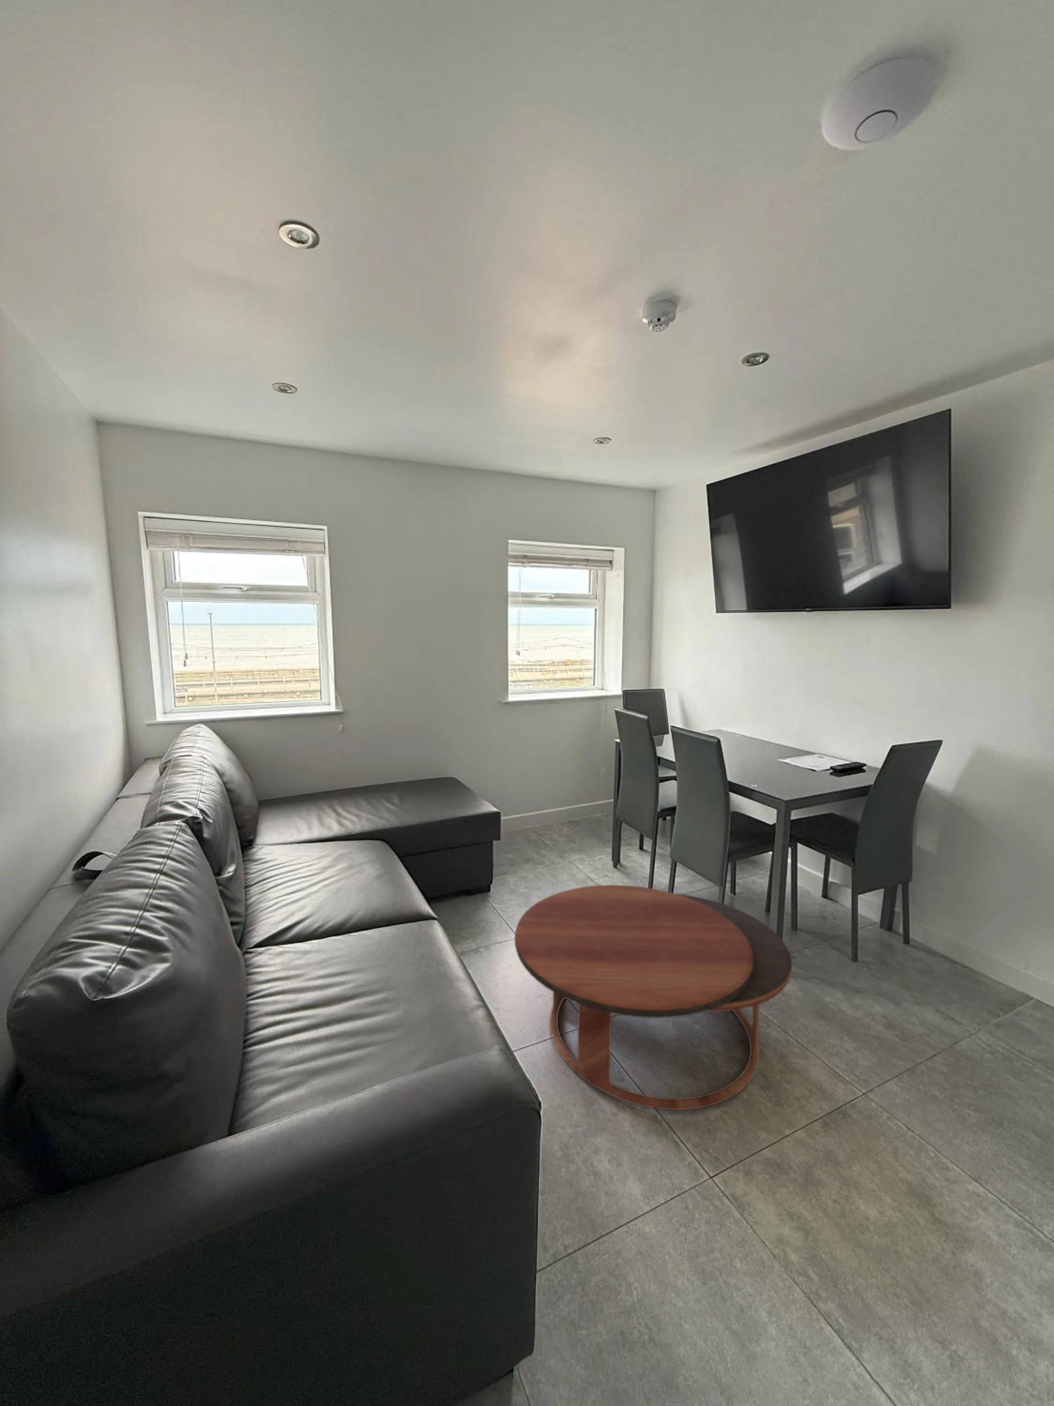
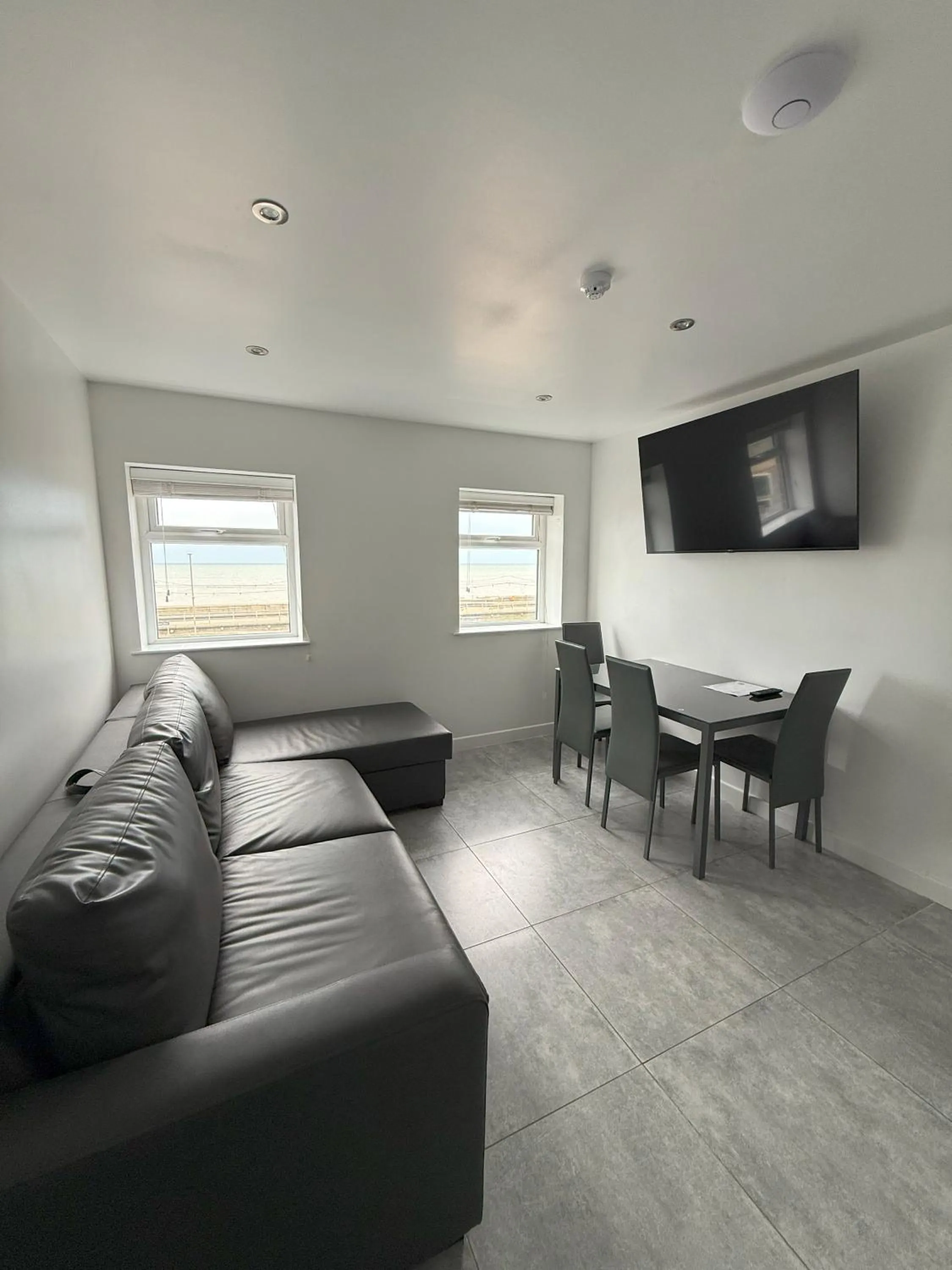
- coffee table [514,885,793,1110]
